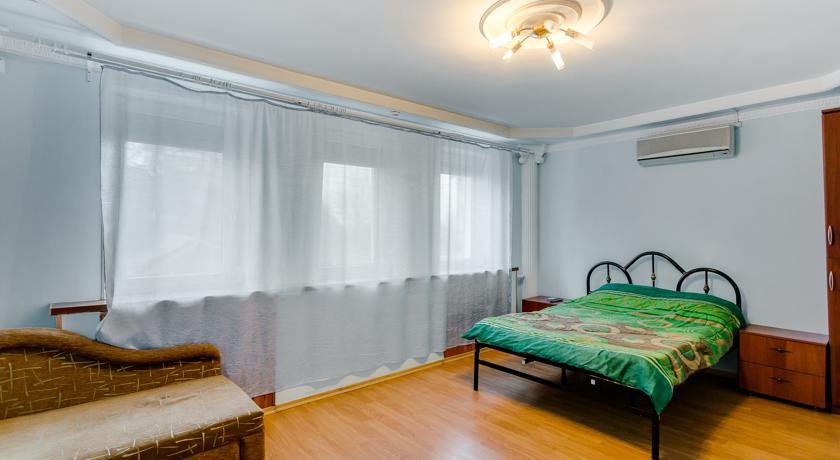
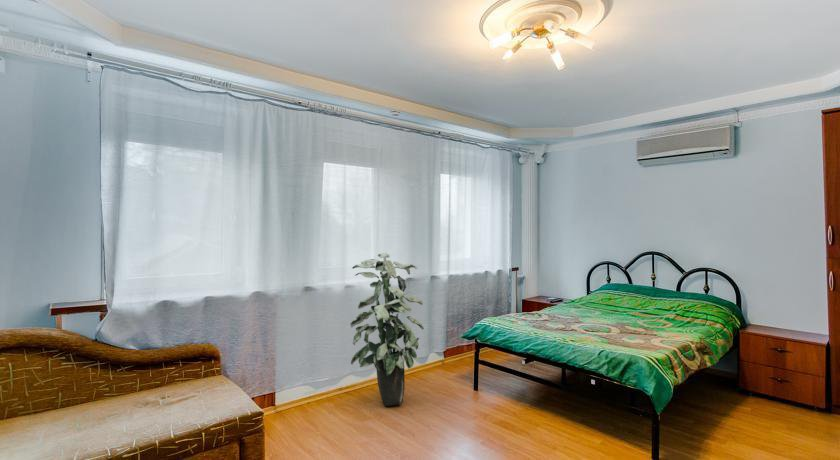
+ indoor plant [349,252,425,407]
